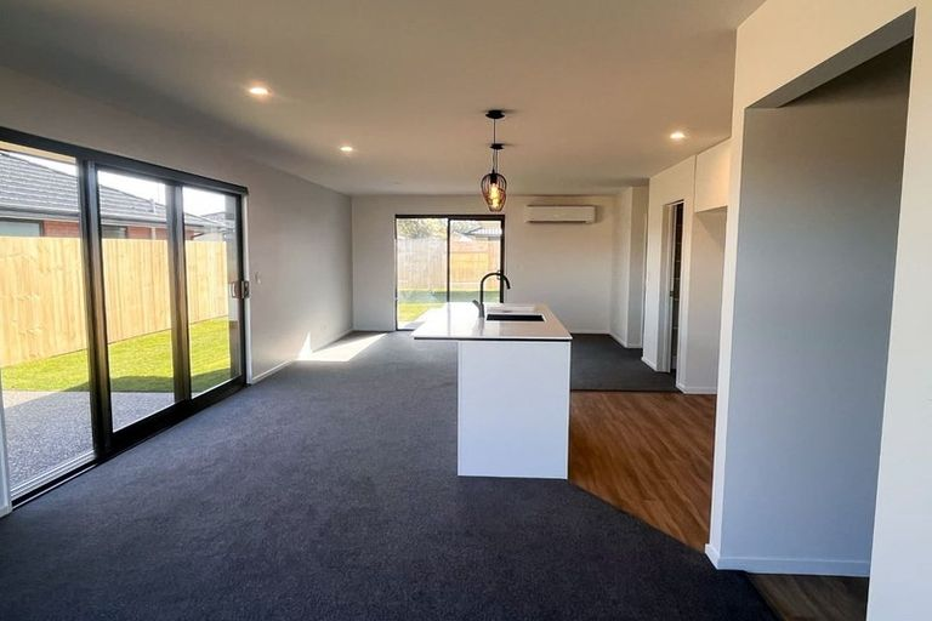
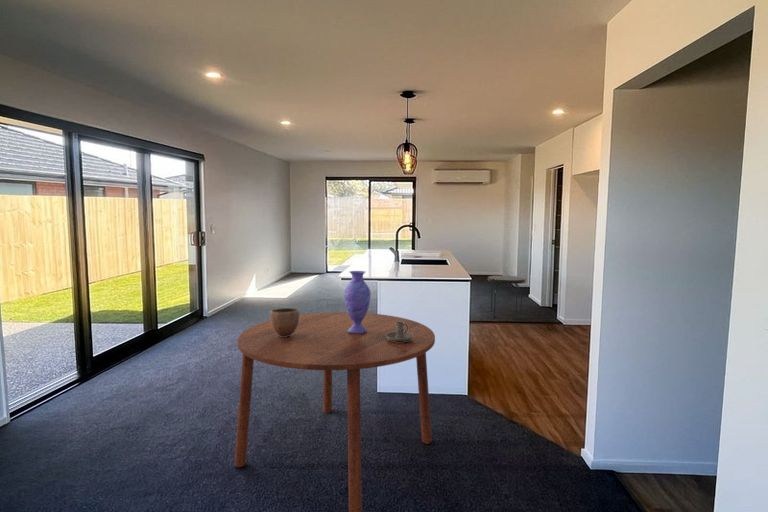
+ candle holder [386,322,413,342]
+ side table [487,275,527,319]
+ vase [343,270,372,334]
+ dining table [234,311,436,512]
+ decorative bowl [269,307,300,337]
